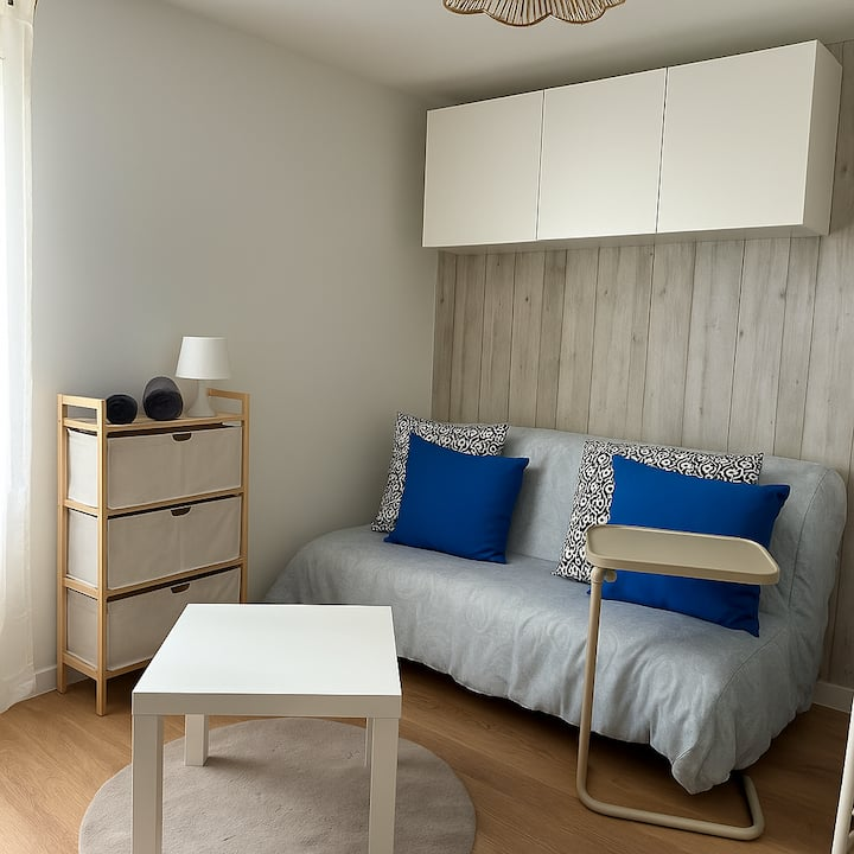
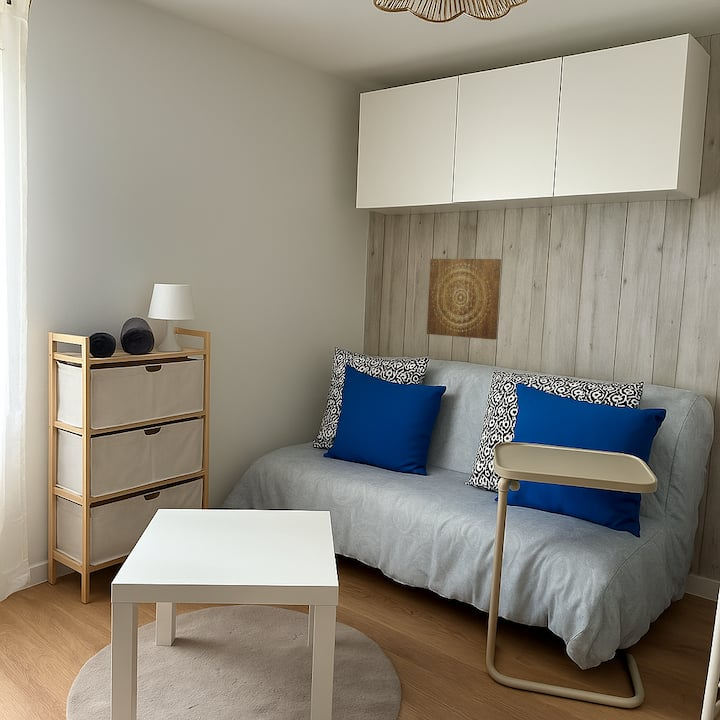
+ wall art [426,258,502,340]
